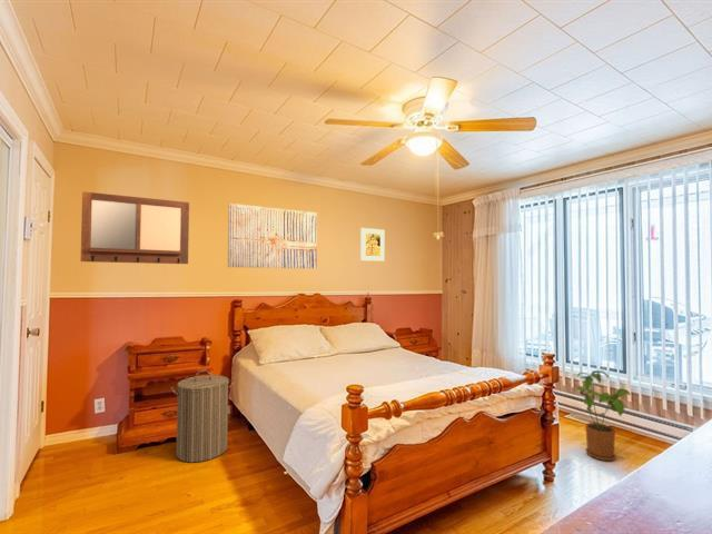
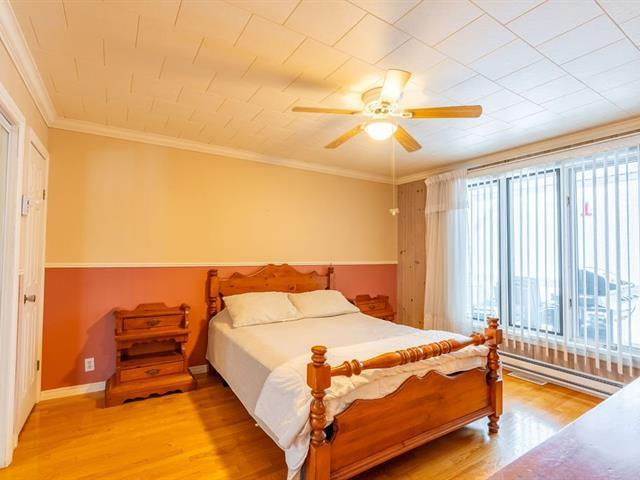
- house plant [575,369,632,462]
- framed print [359,227,386,263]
- writing board [80,190,190,265]
- laundry hamper [170,369,235,464]
- wall art [227,202,318,270]
